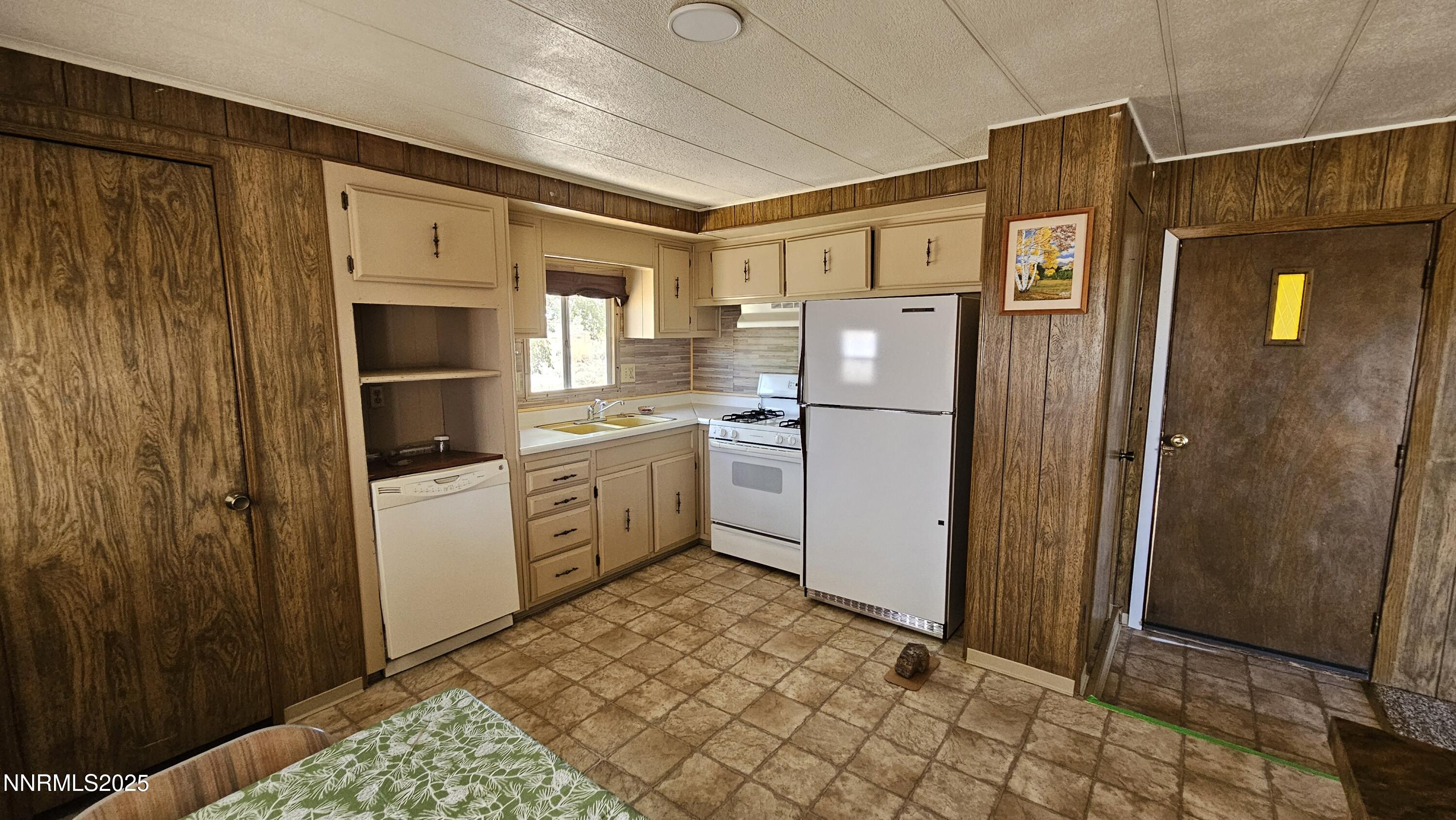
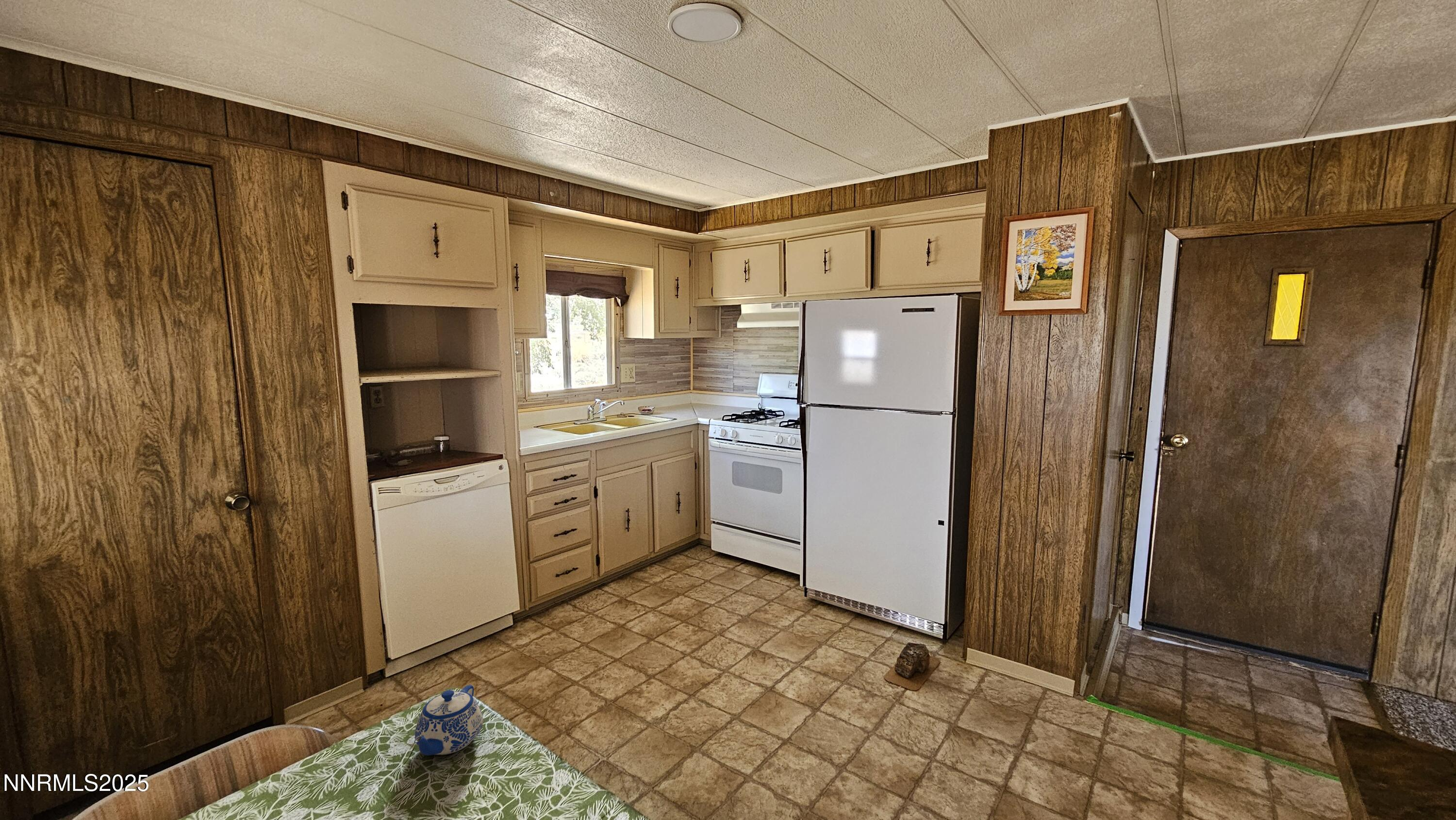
+ teapot [414,685,483,756]
